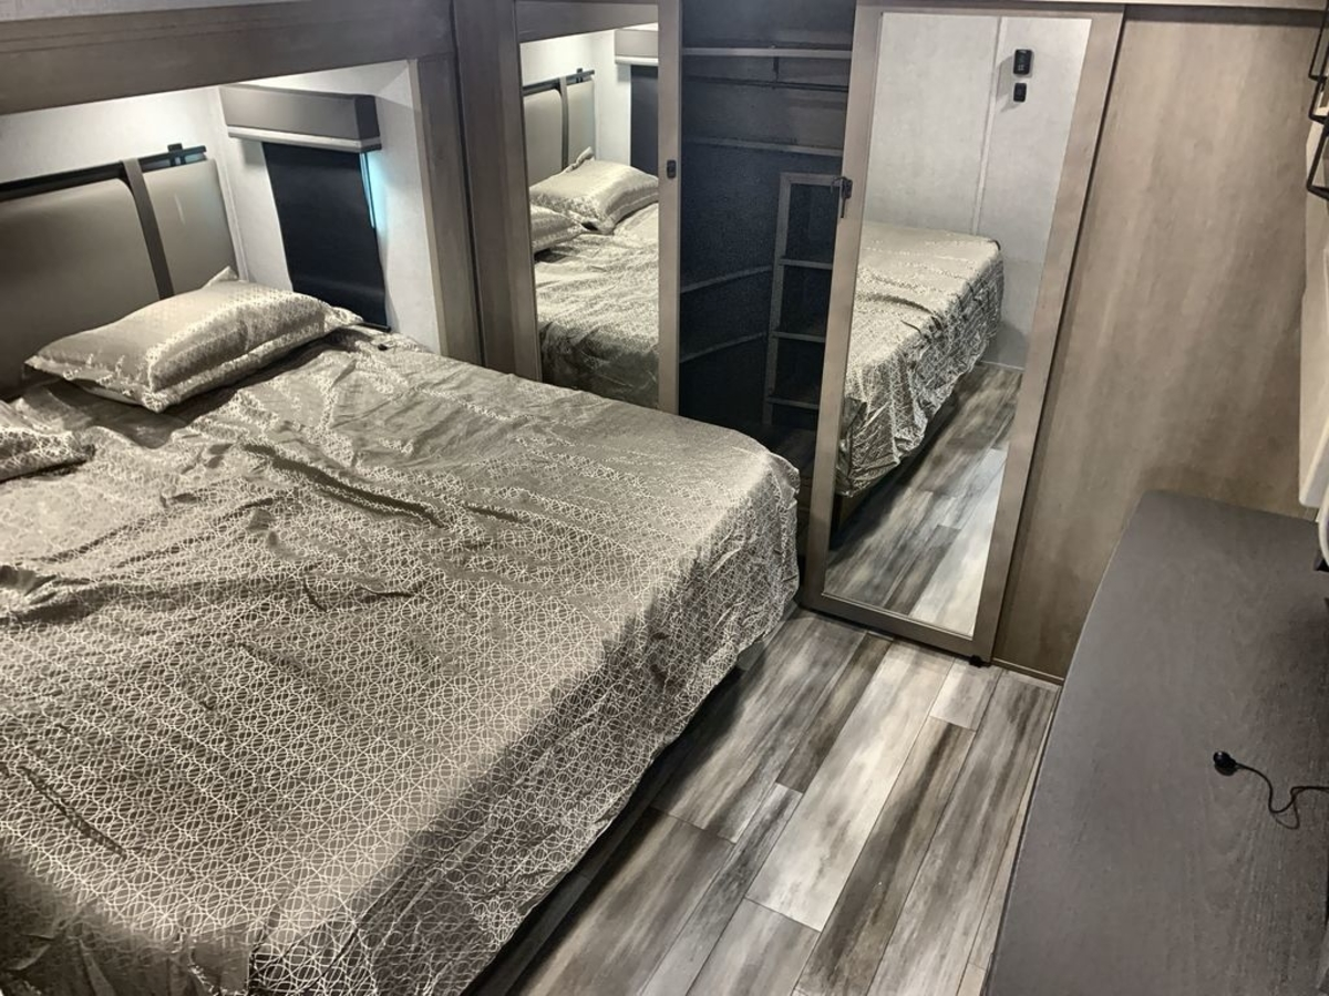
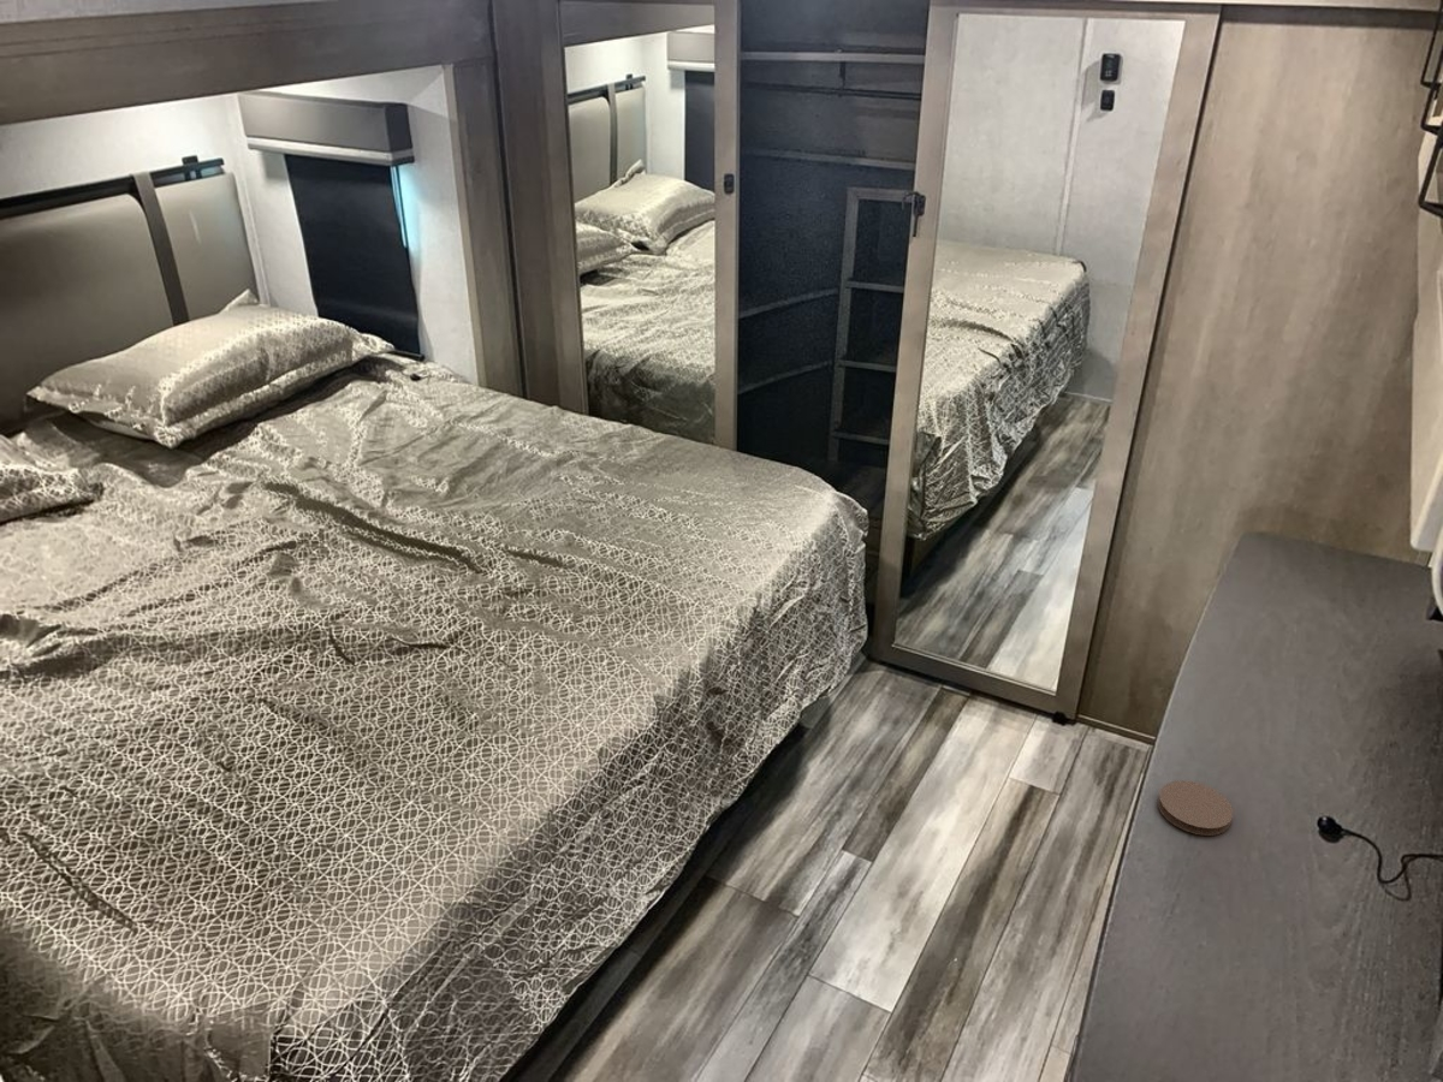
+ coaster [1157,779,1234,837]
